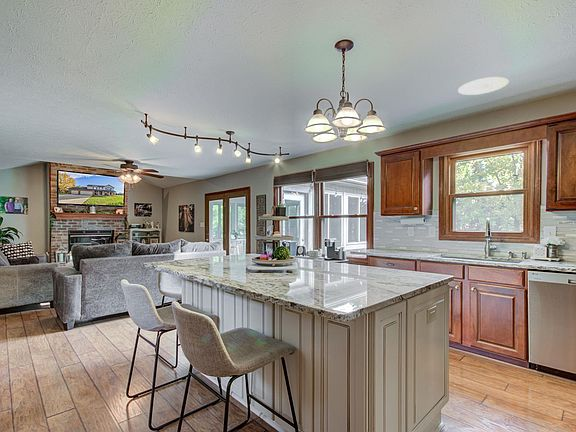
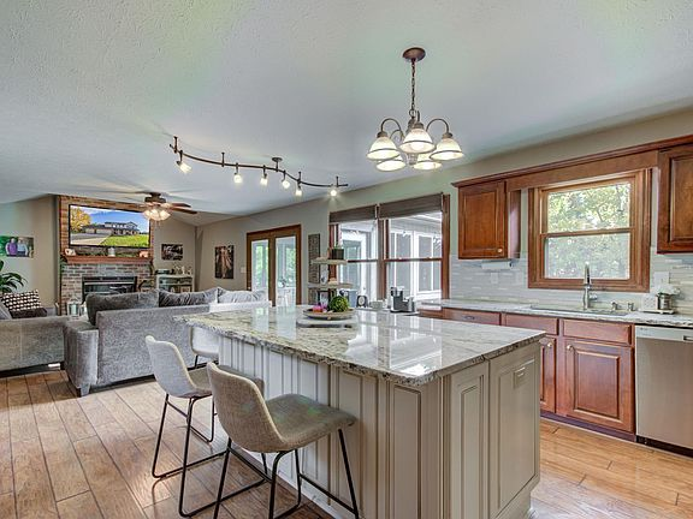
- recessed light [457,76,510,96]
